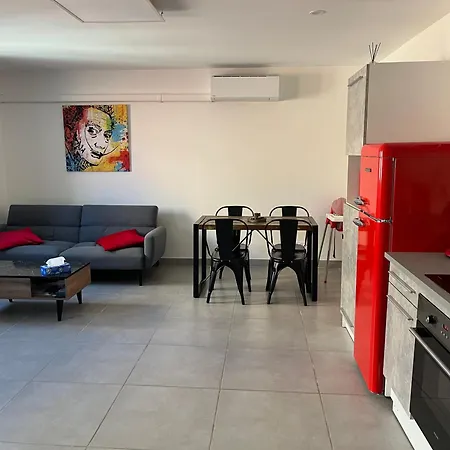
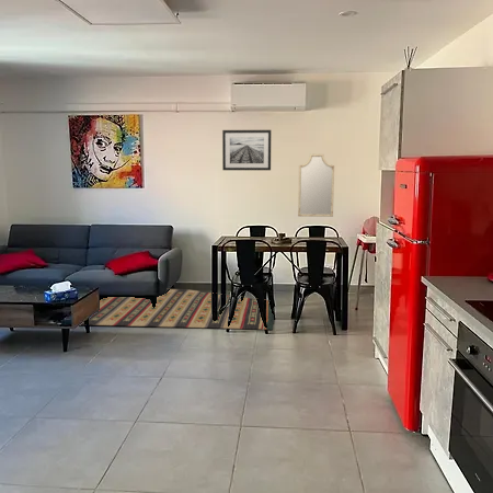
+ rug [81,288,275,331]
+ home mirror [297,153,335,218]
+ wall art [221,129,272,171]
